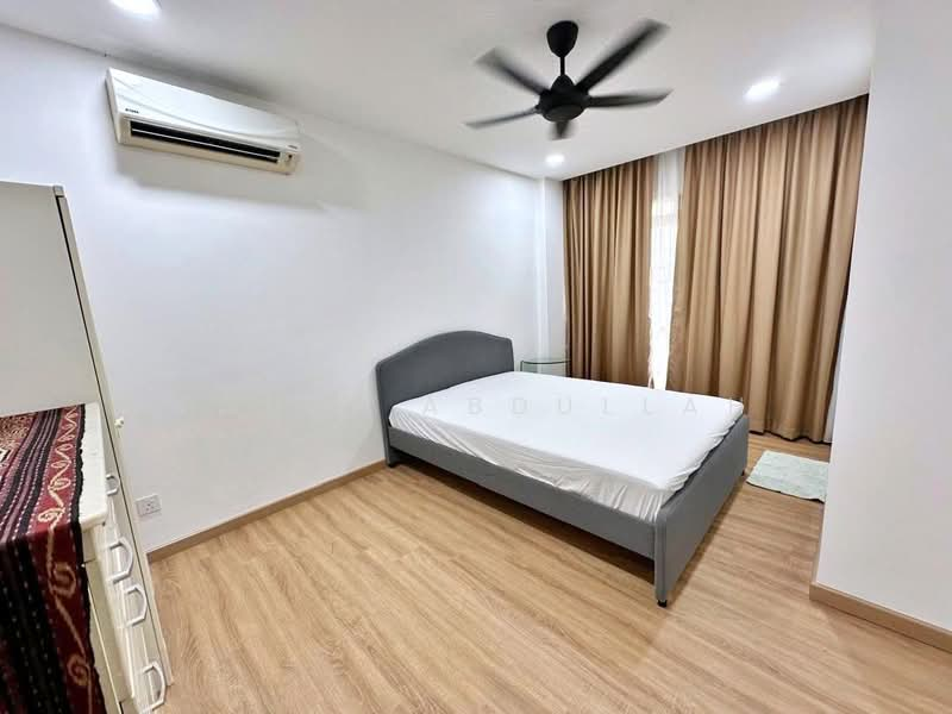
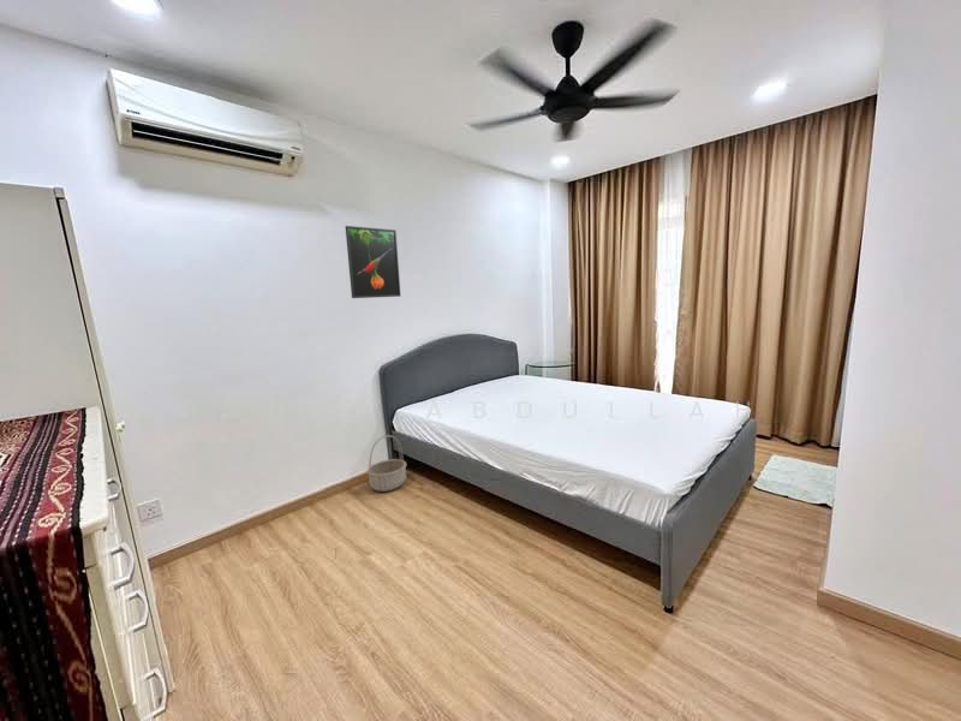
+ basket [366,434,407,493]
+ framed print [345,225,401,299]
